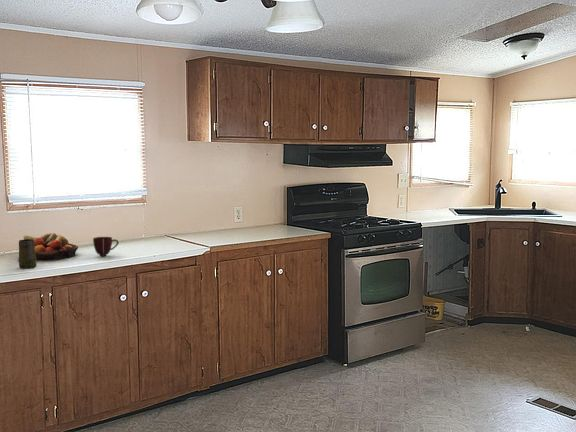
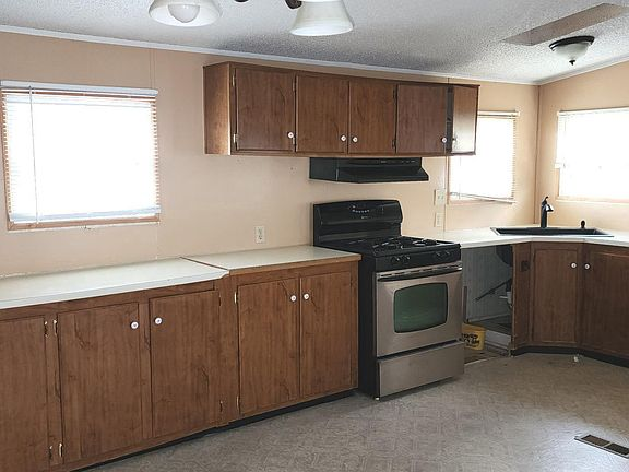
- mug [18,239,38,269]
- mug [92,236,120,257]
- fruit bowl [23,232,79,261]
